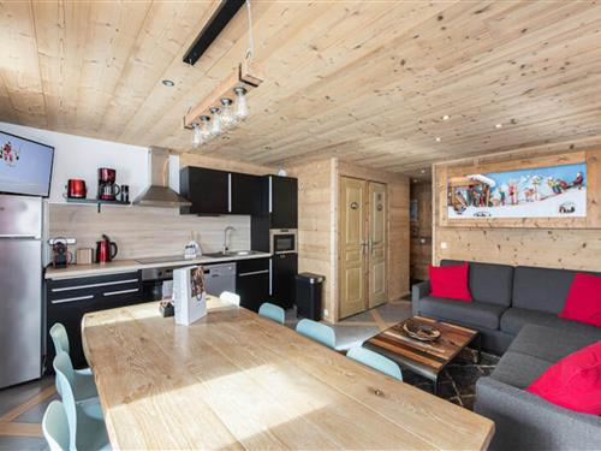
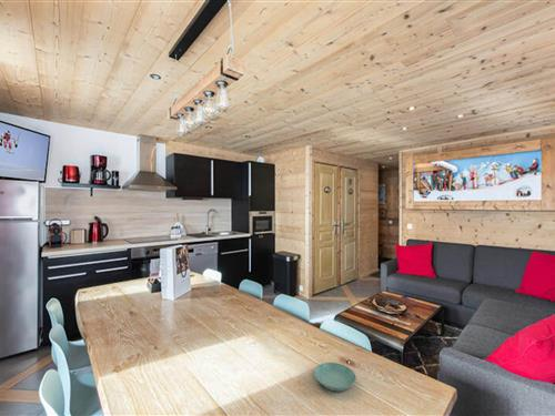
+ saucer [313,362,357,393]
